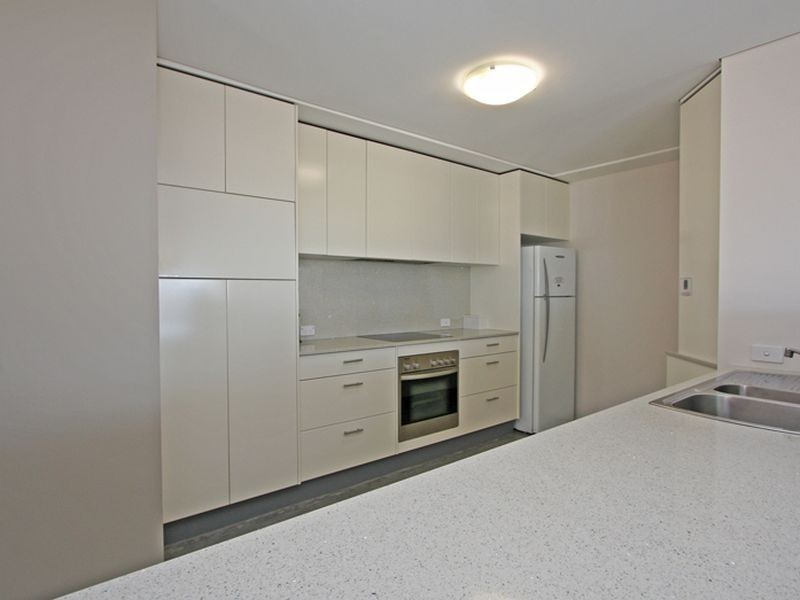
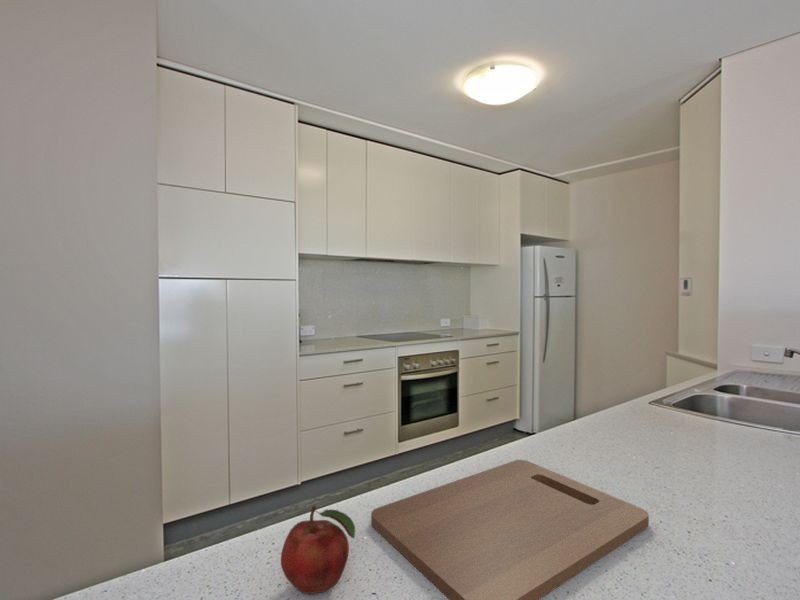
+ fruit [280,505,356,595]
+ cutting board [370,459,650,600]
